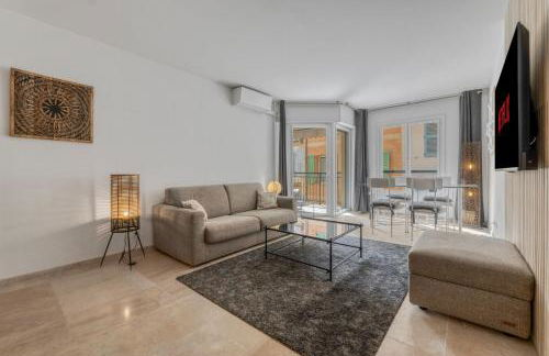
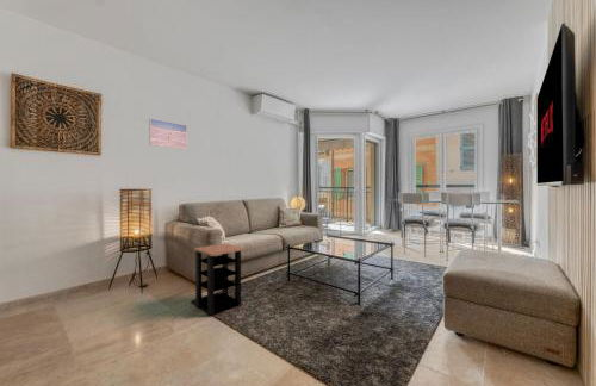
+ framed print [148,117,188,150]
+ side table [193,242,244,317]
